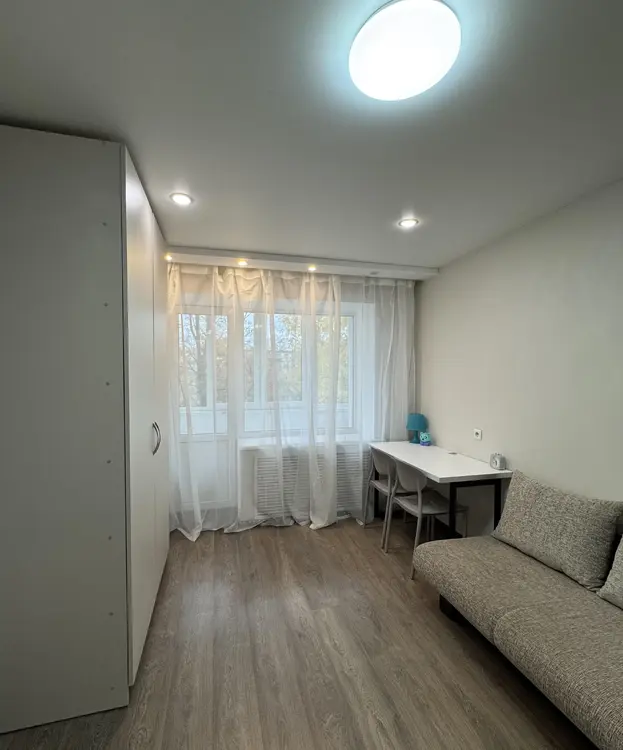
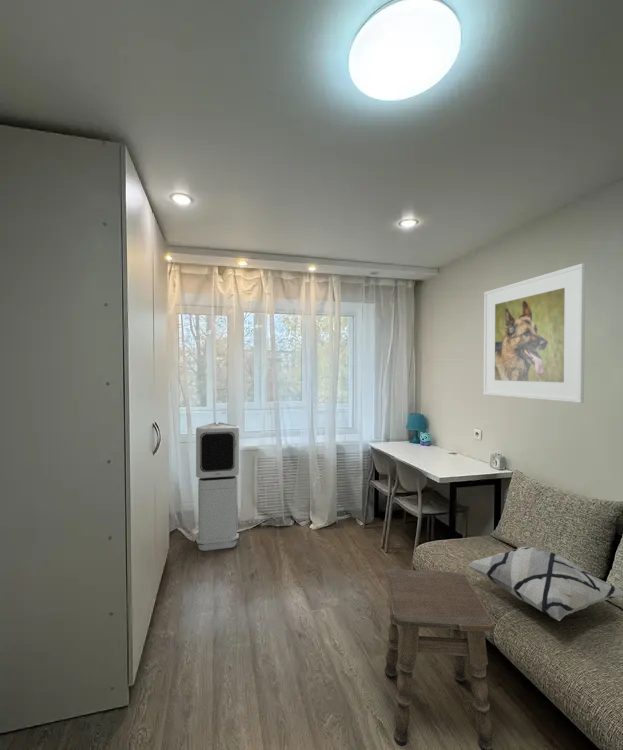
+ air purifier [195,421,240,552]
+ side table [384,568,495,750]
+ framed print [482,262,586,404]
+ decorative pillow [466,545,623,622]
